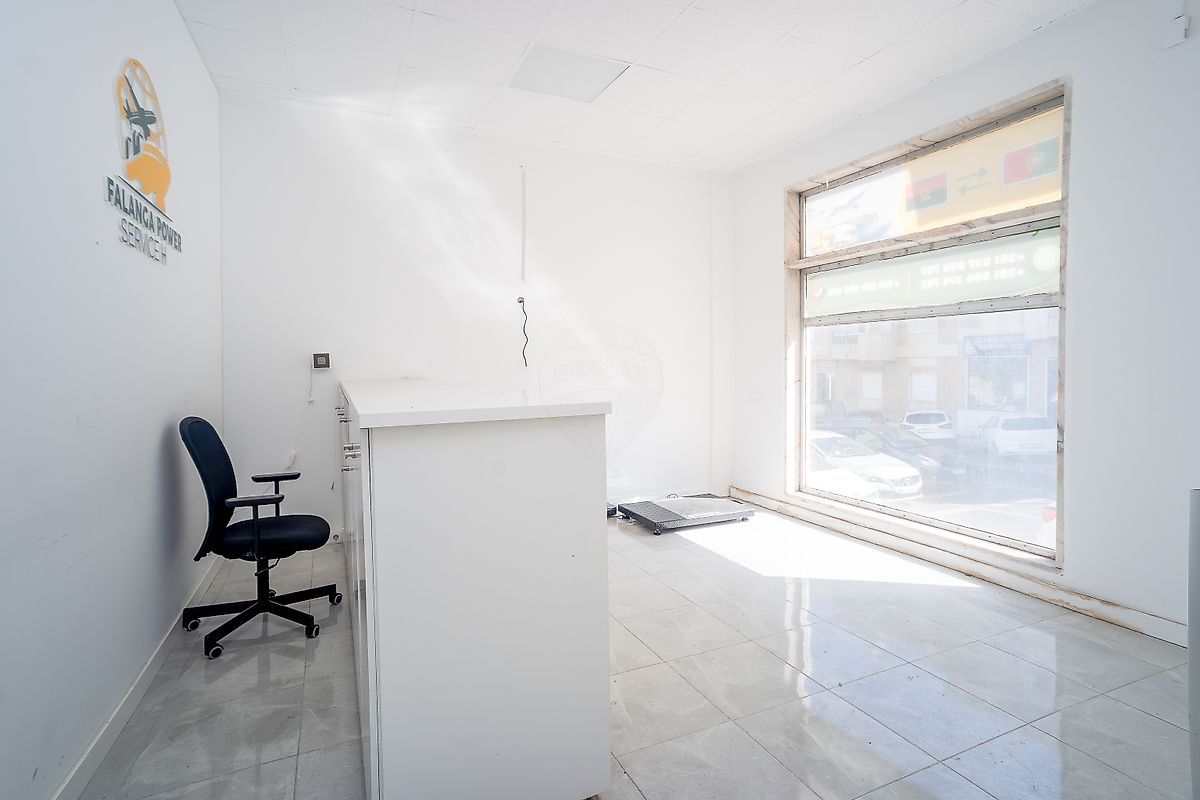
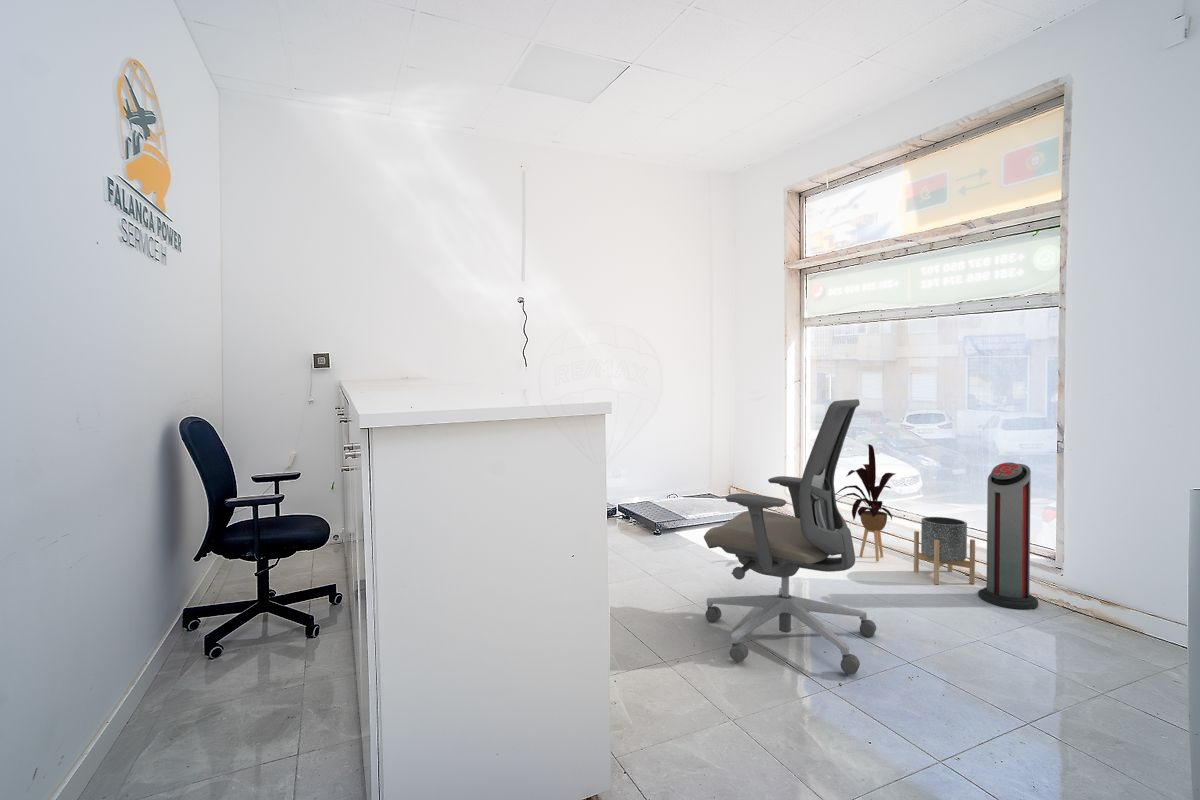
+ planter [913,516,976,585]
+ air purifier [977,461,1039,610]
+ office chair [703,398,877,676]
+ house plant [835,443,896,562]
